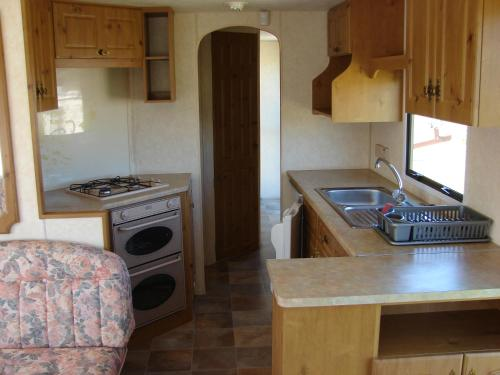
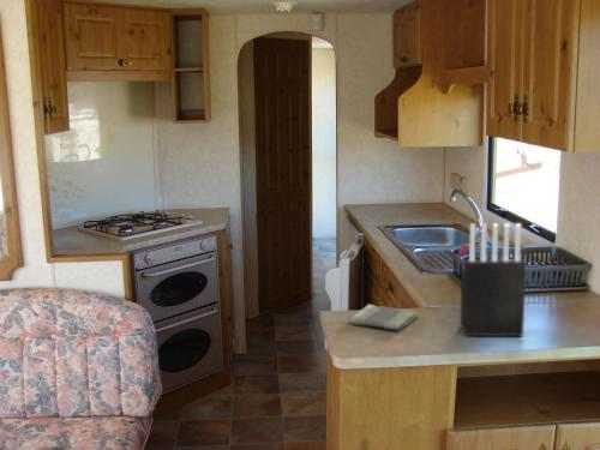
+ dish towel [348,302,420,331]
+ knife block [460,222,527,337]
